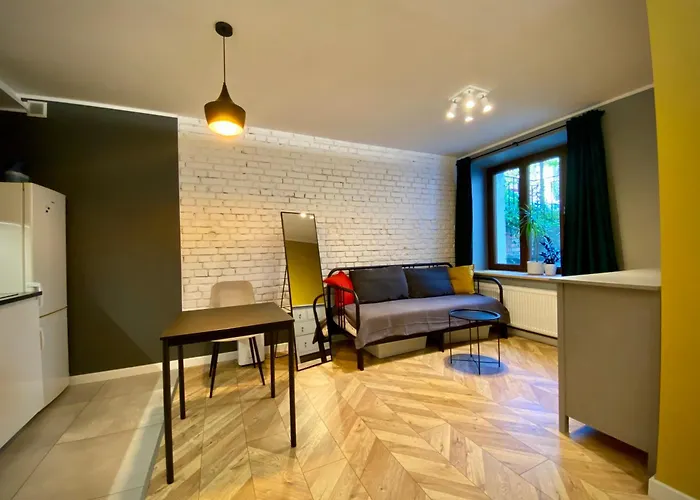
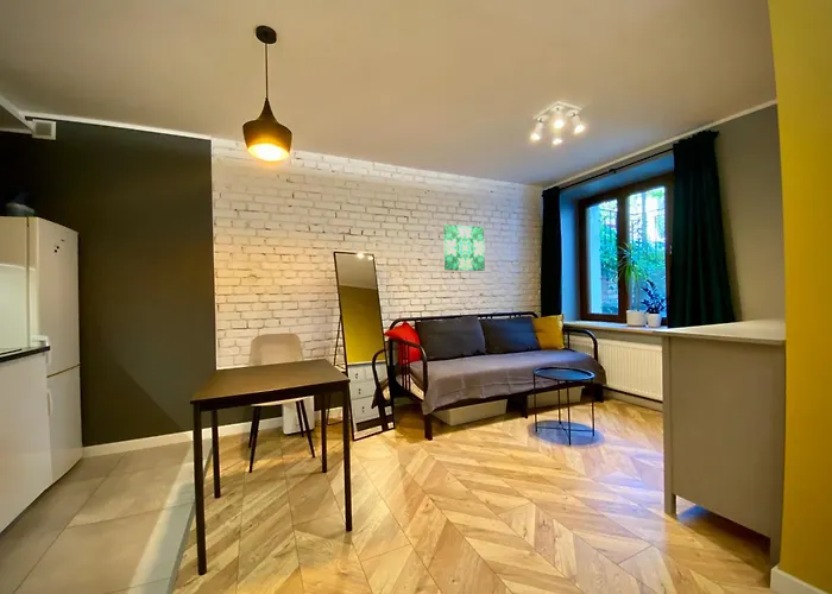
+ wall art [442,223,486,272]
